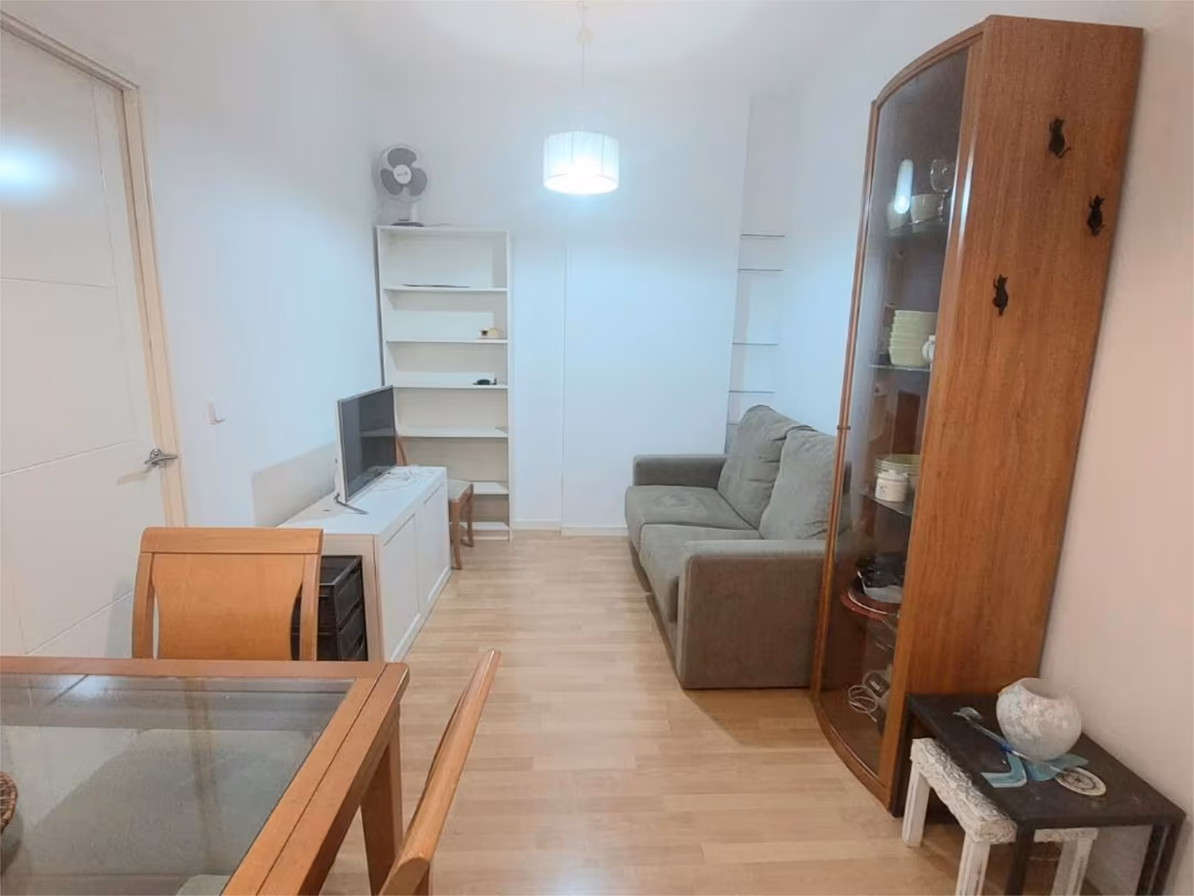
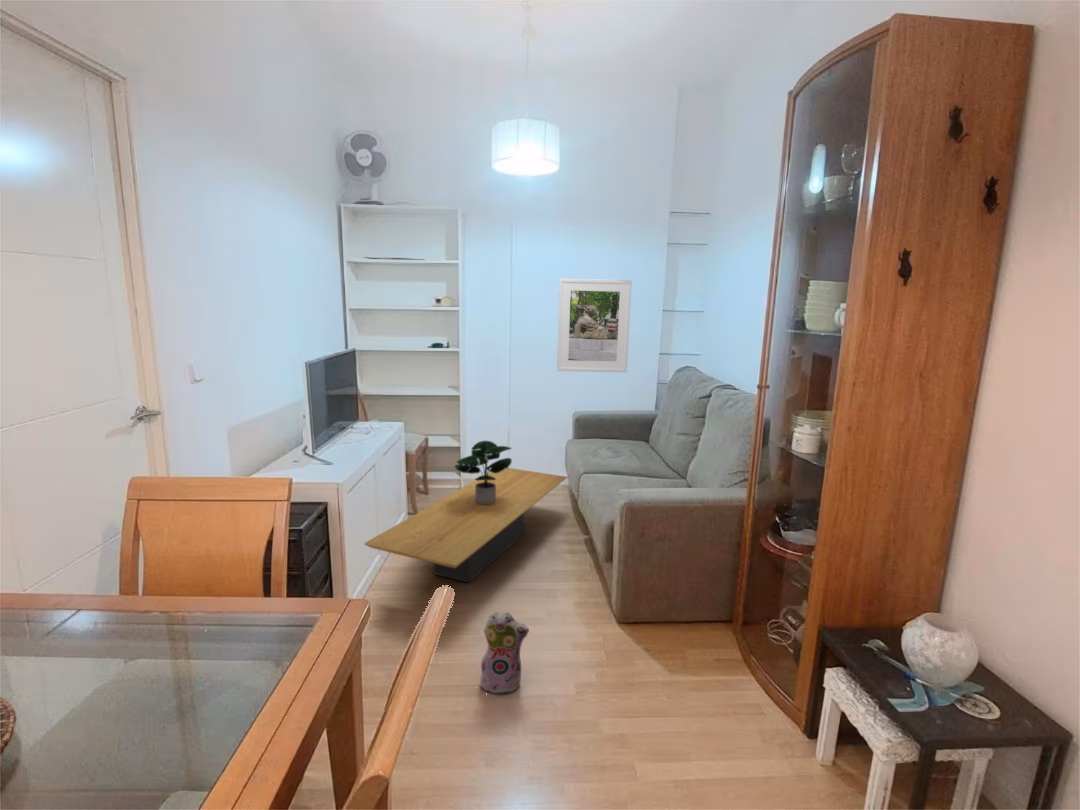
+ plush toy [479,610,530,696]
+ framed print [556,278,633,373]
+ potted plant [453,439,513,505]
+ coffee table [363,467,568,584]
